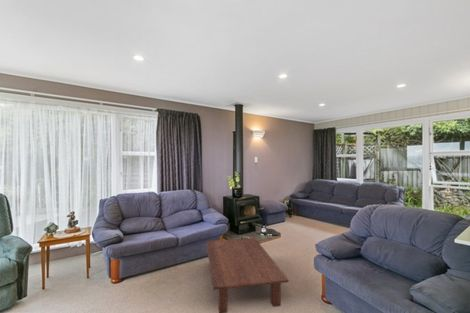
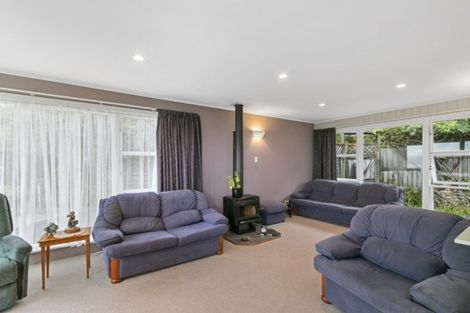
- coffee table [205,237,290,313]
